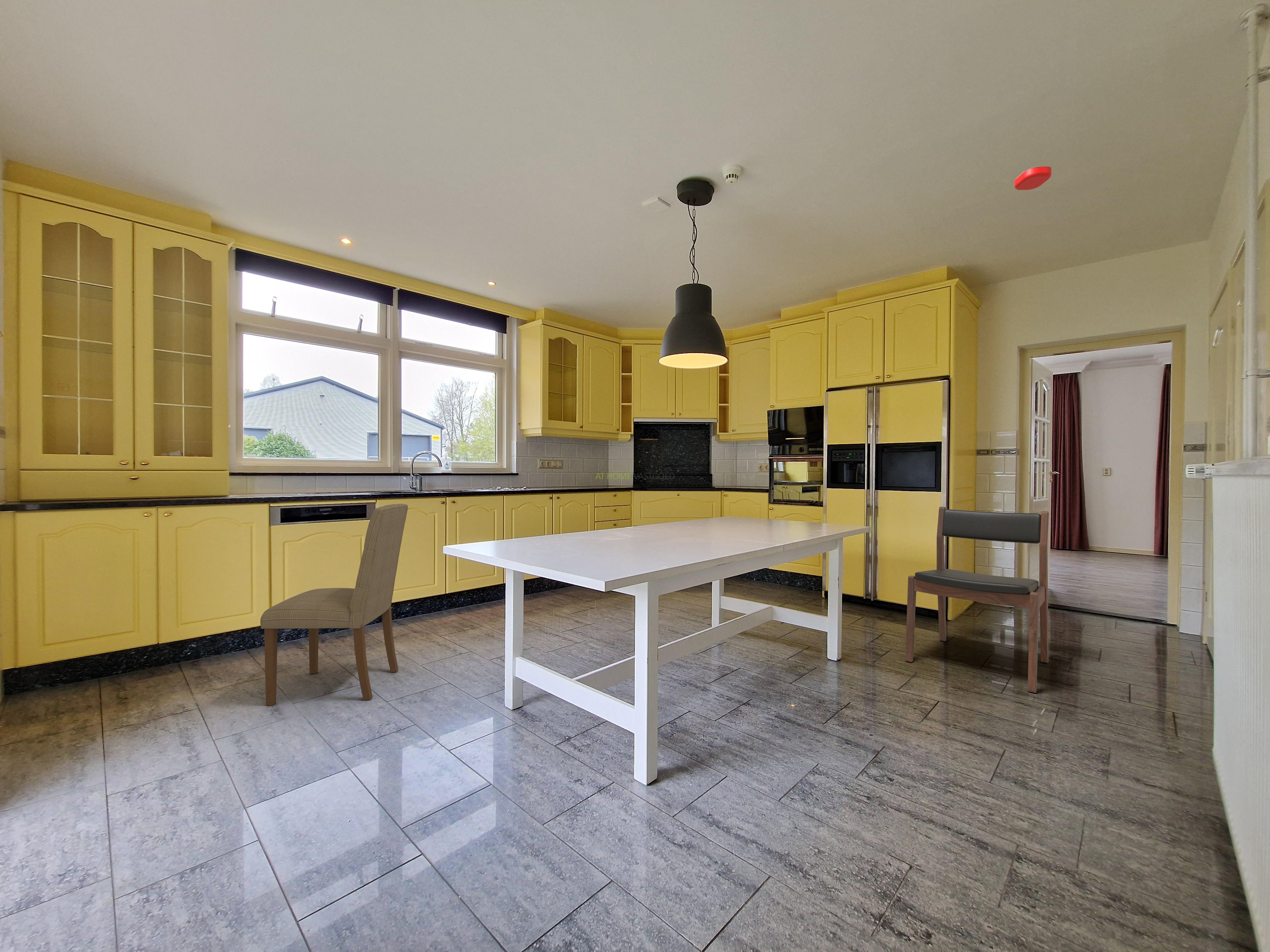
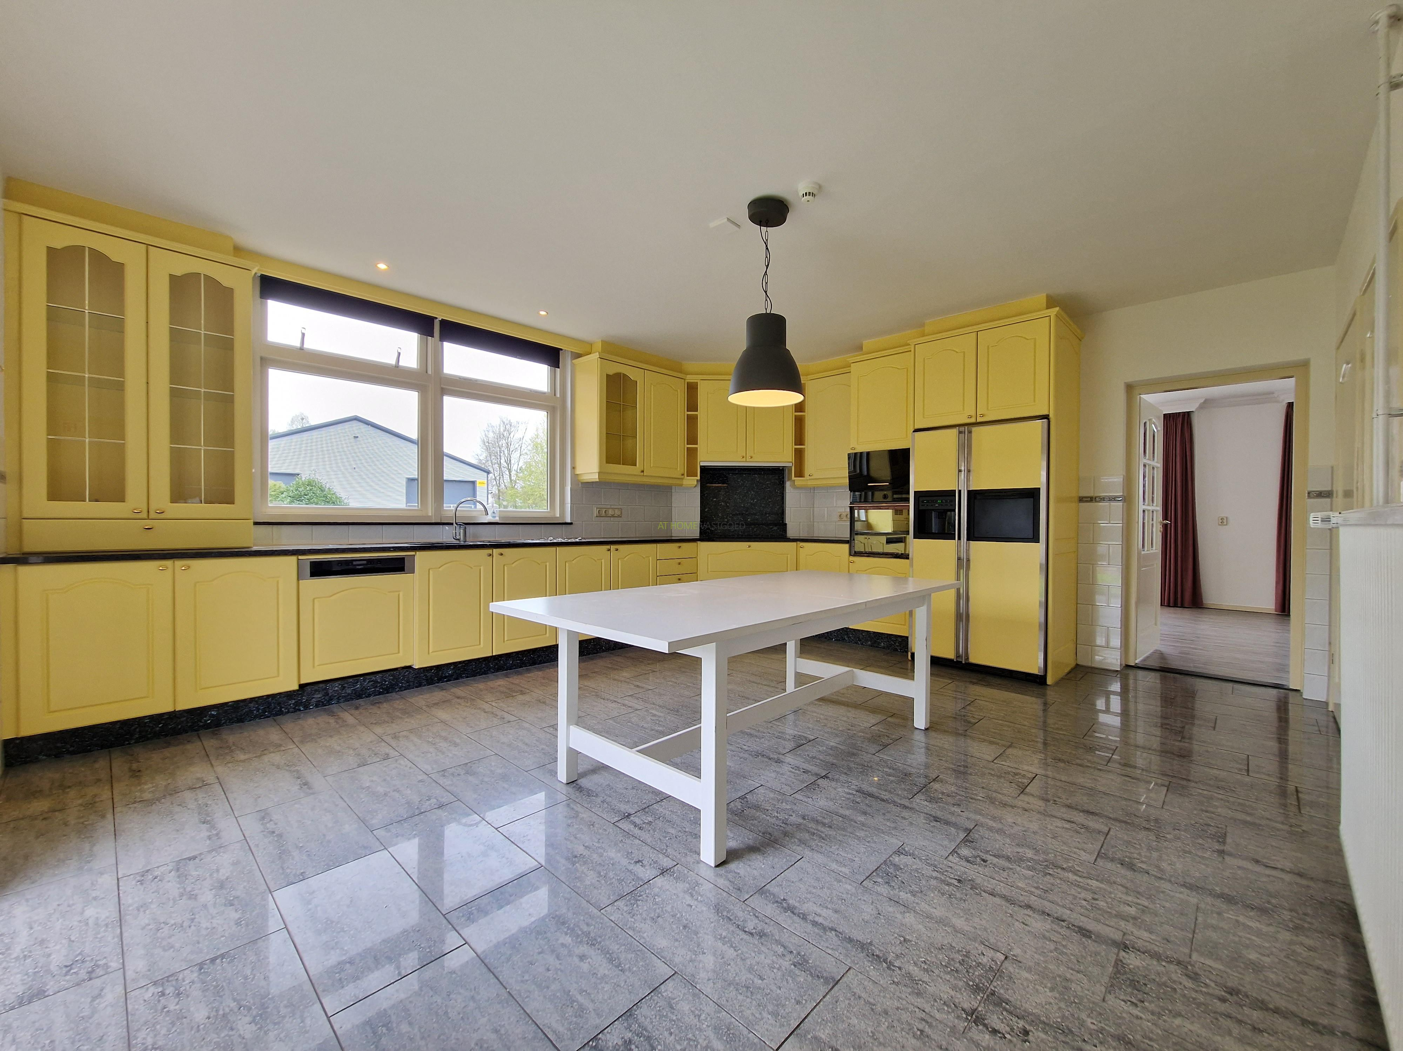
- dining chair [260,503,408,706]
- dining chair [905,506,1049,693]
- smoke detector [1014,166,1052,190]
